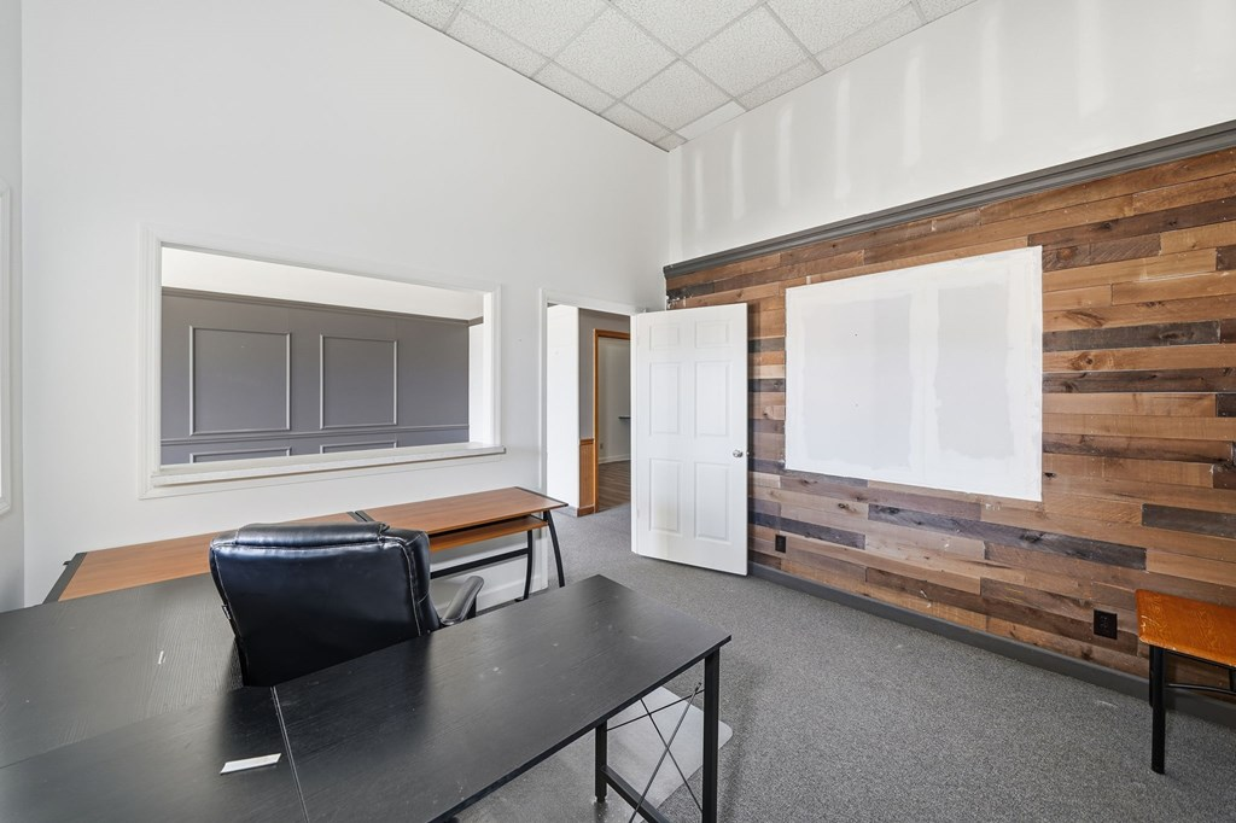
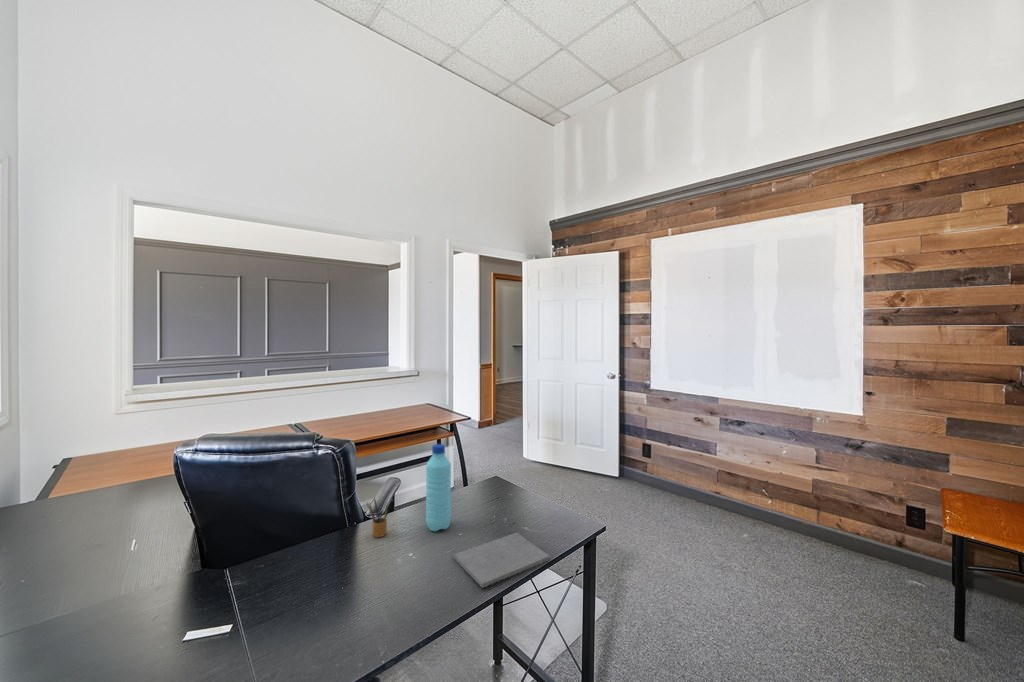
+ pencil box [366,497,394,538]
+ water bottle [425,443,452,532]
+ notepad [452,532,552,589]
